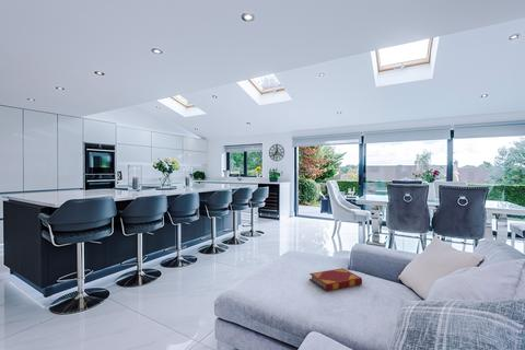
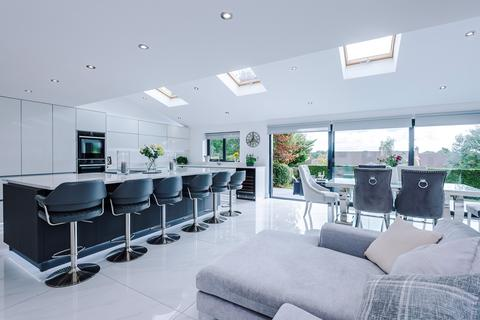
- hardback book [308,267,363,292]
